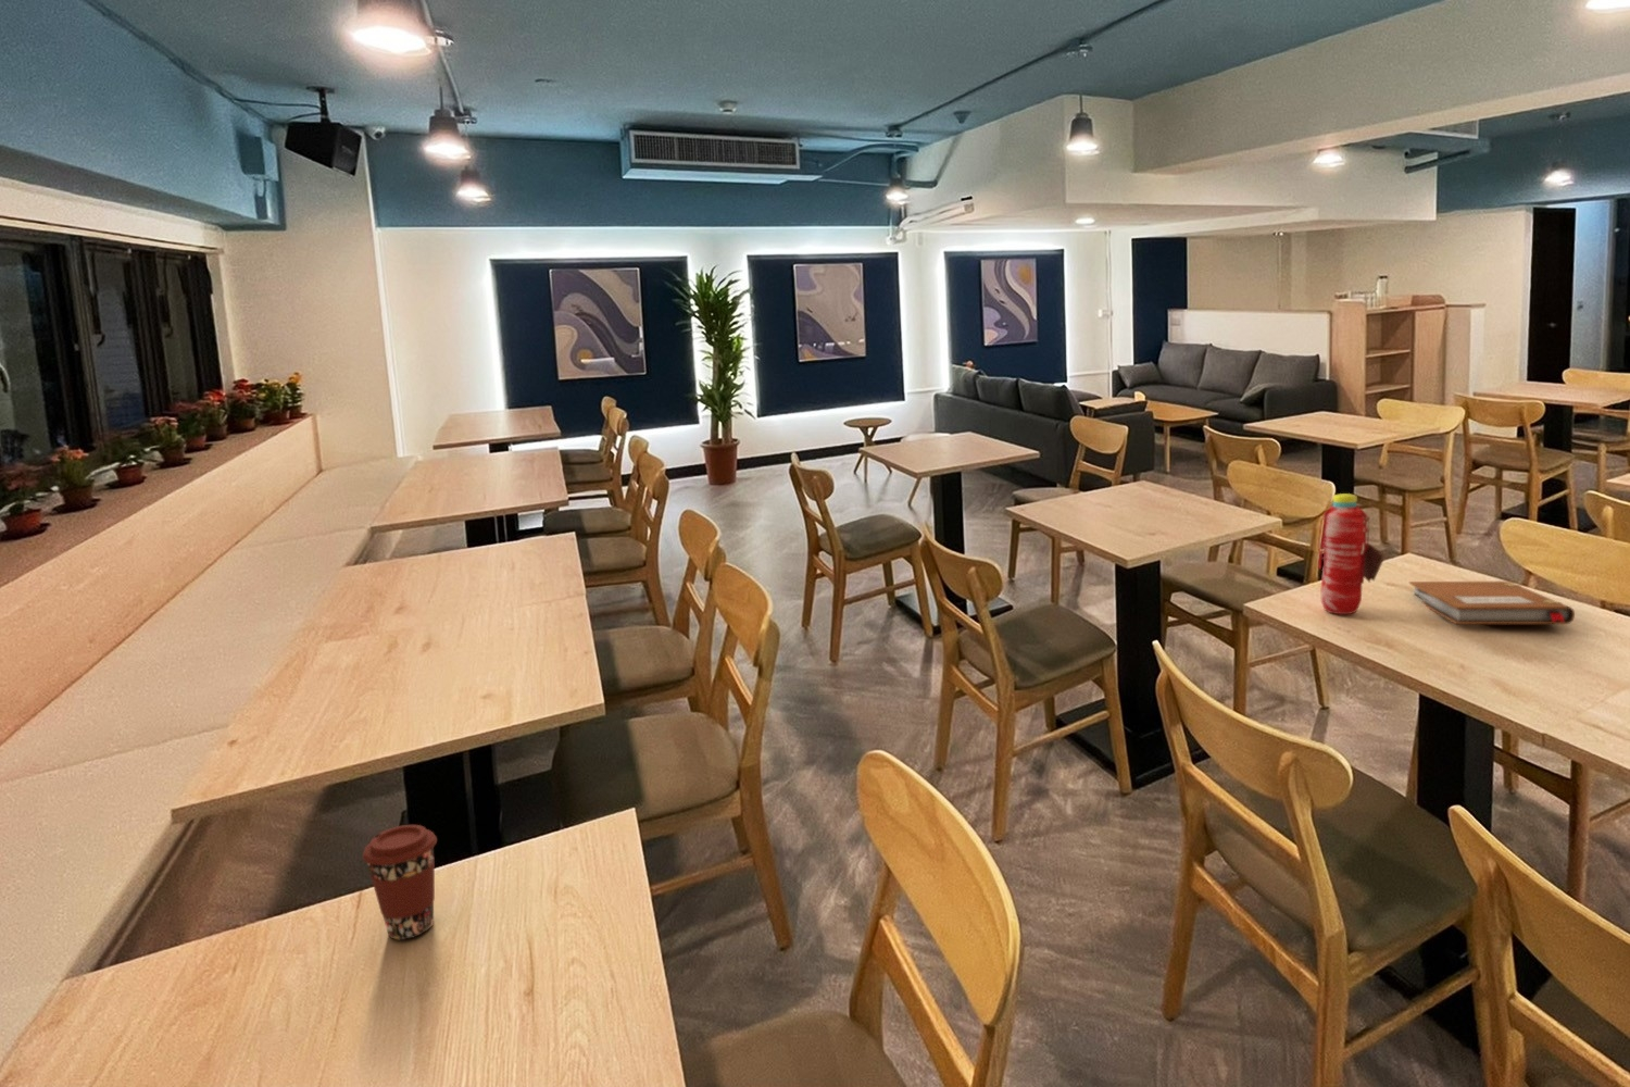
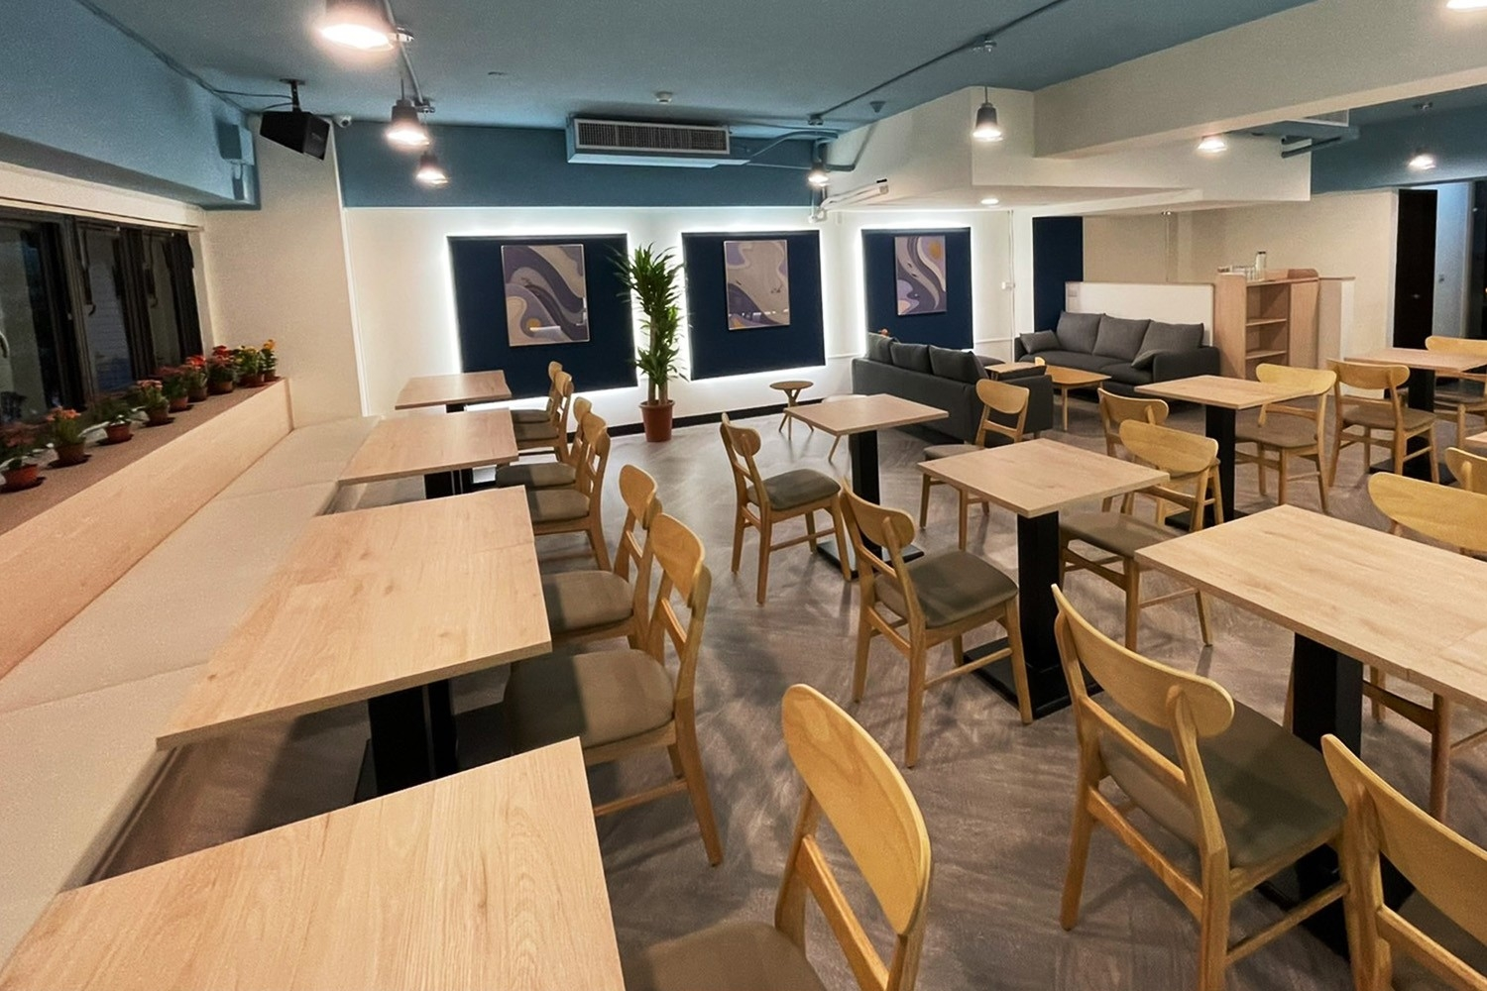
- water bottle [1317,493,1387,615]
- notebook [1408,580,1575,625]
- coffee cup [360,824,438,940]
